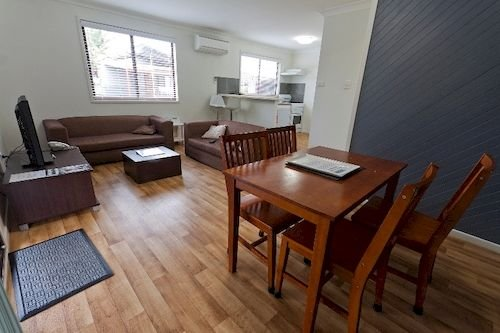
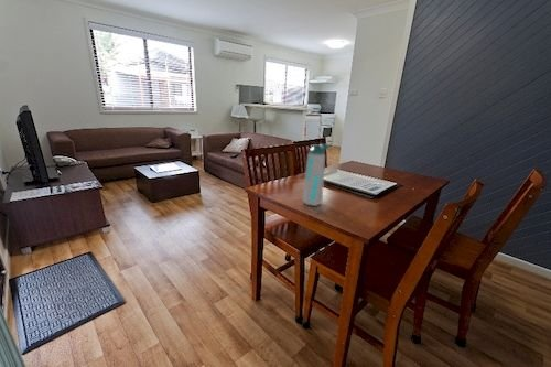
+ water bottle [302,142,332,207]
